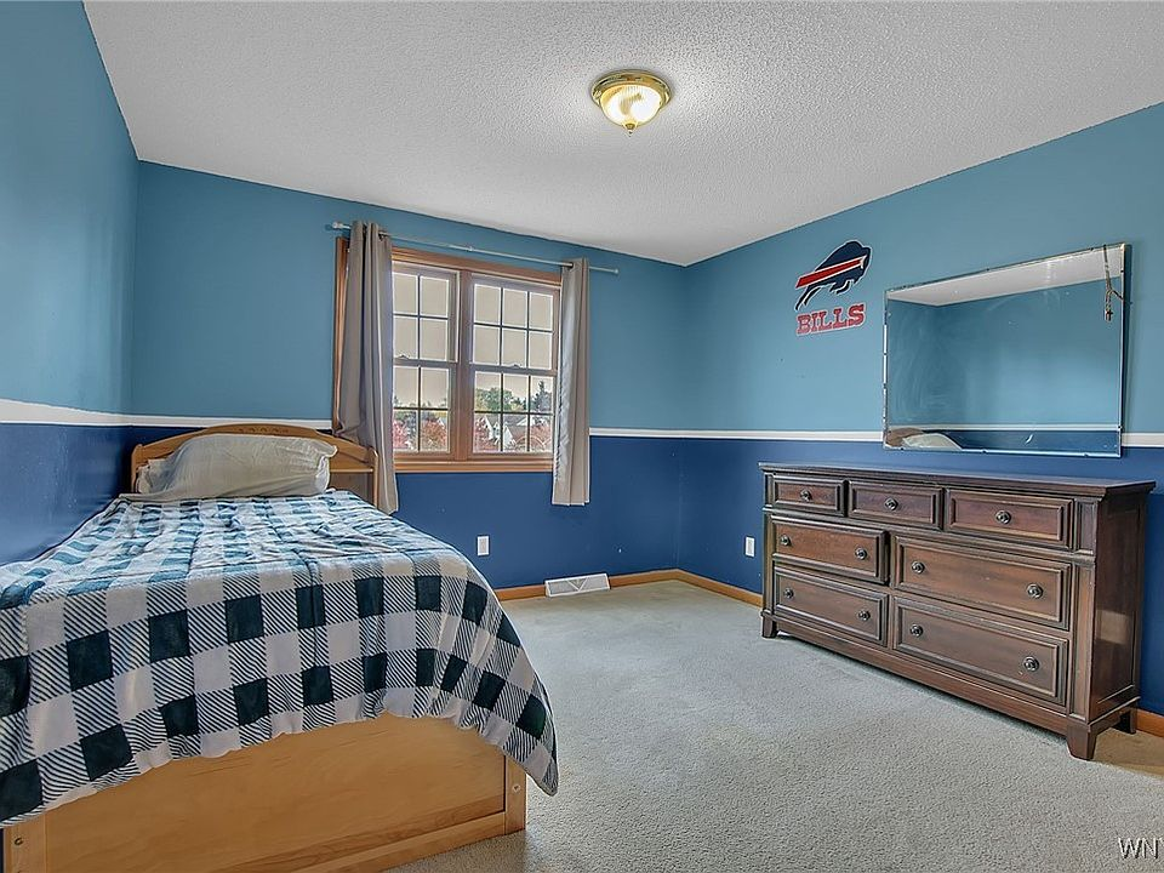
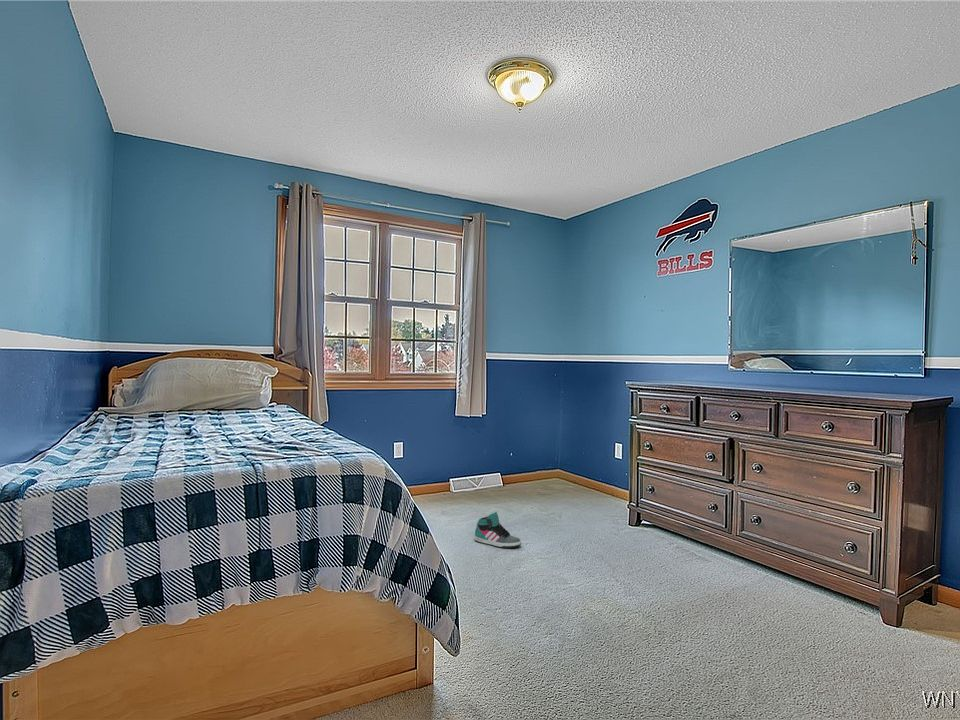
+ sneaker [474,511,522,549]
